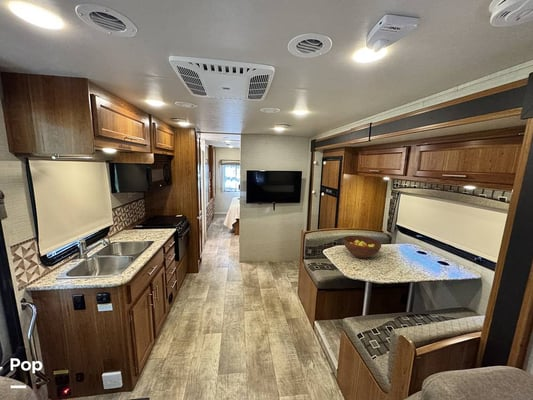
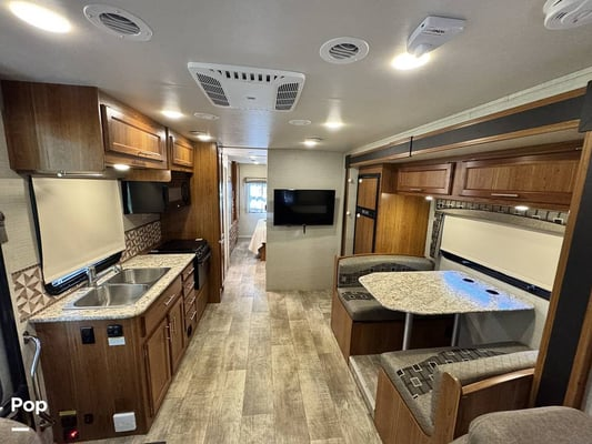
- fruit bowl [343,235,382,259]
